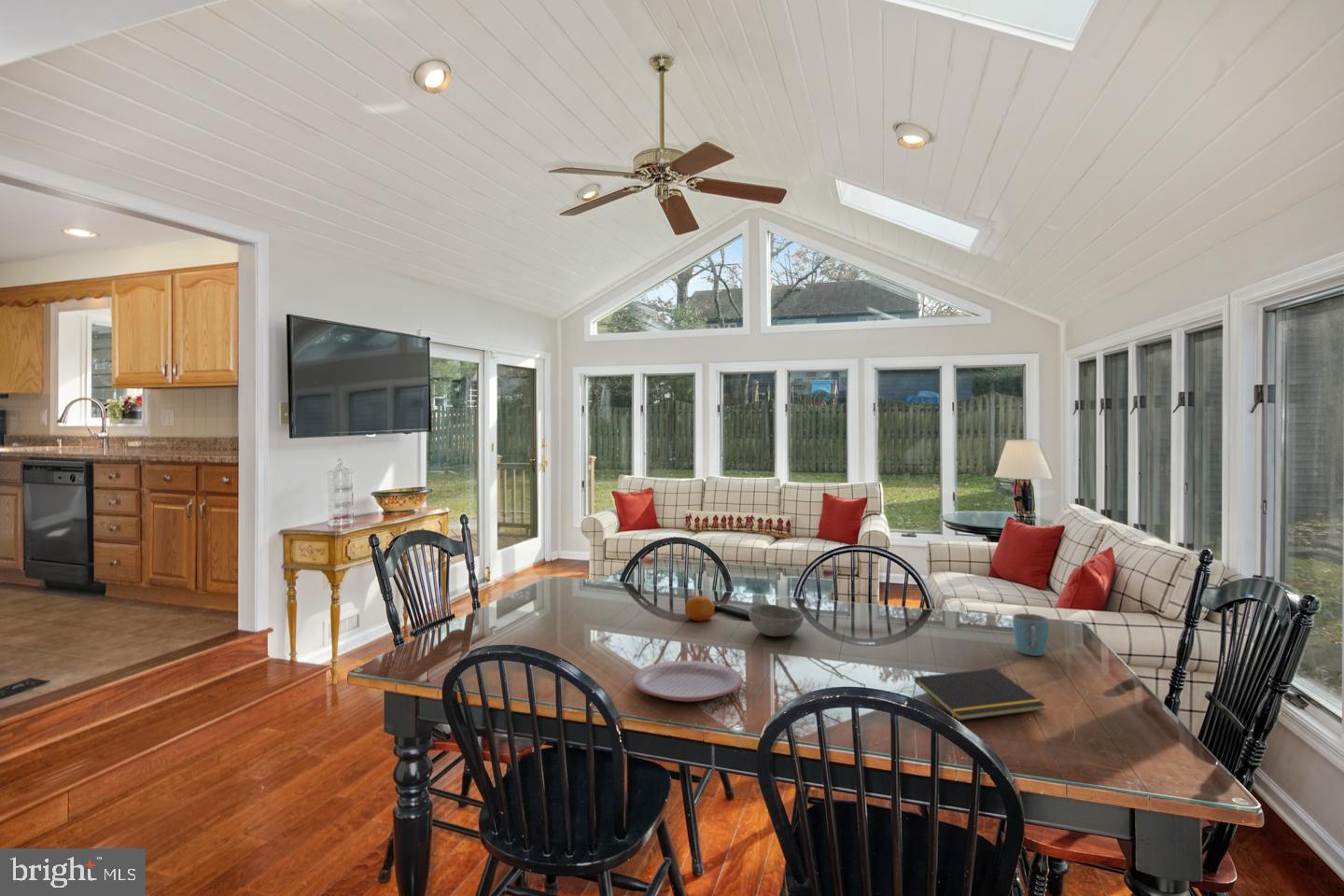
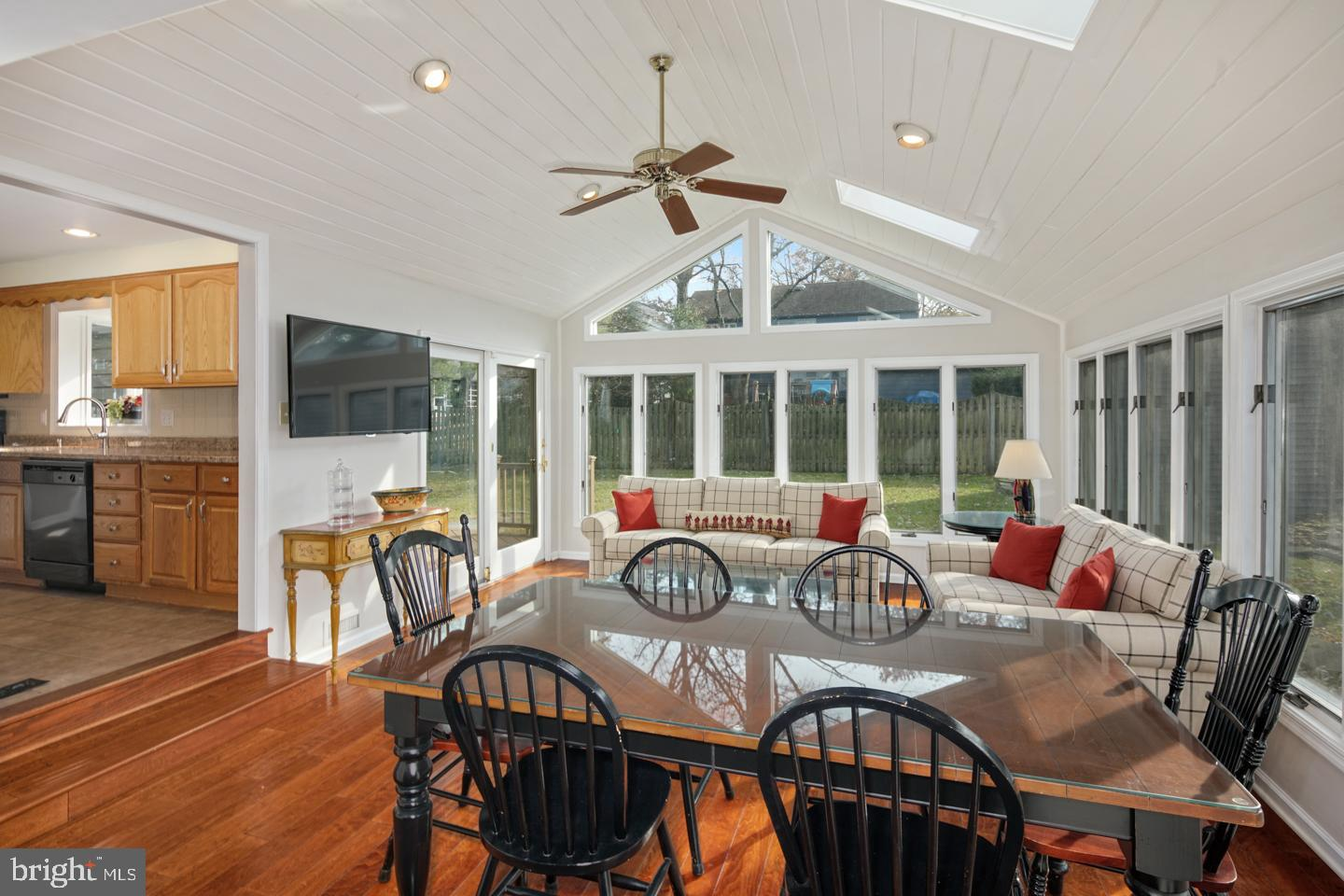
- notepad [912,667,1046,721]
- remote control [711,600,749,619]
- plate [631,660,744,702]
- mug [1012,612,1050,657]
- fruit [684,595,715,623]
- bowl [748,604,805,637]
